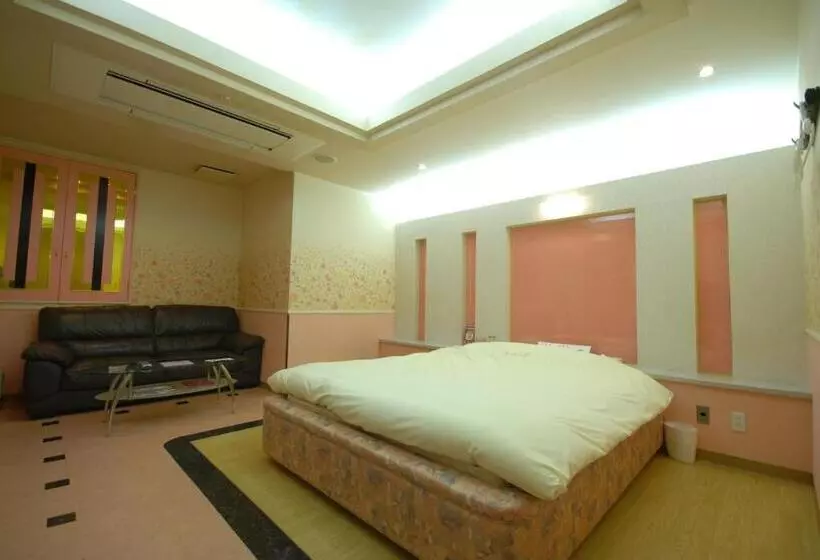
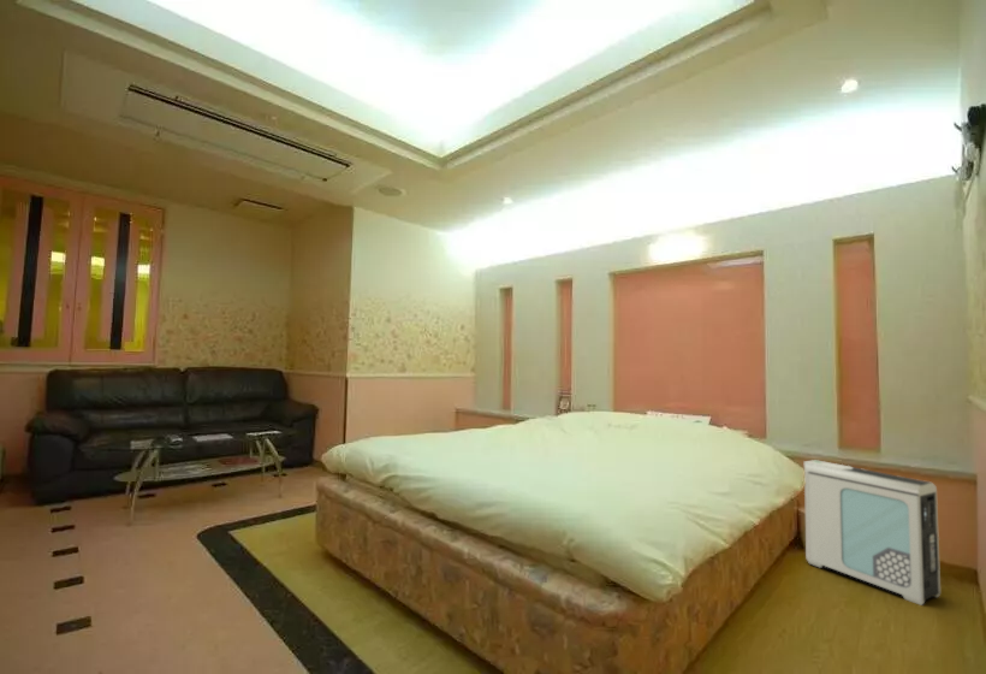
+ air purifier [802,459,942,607]
